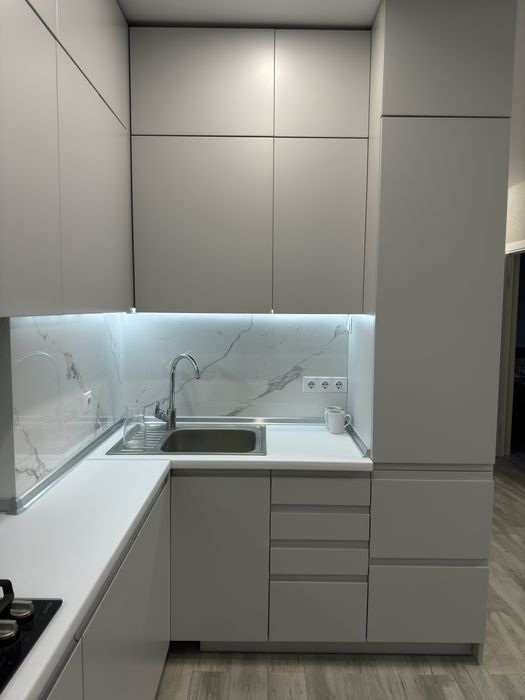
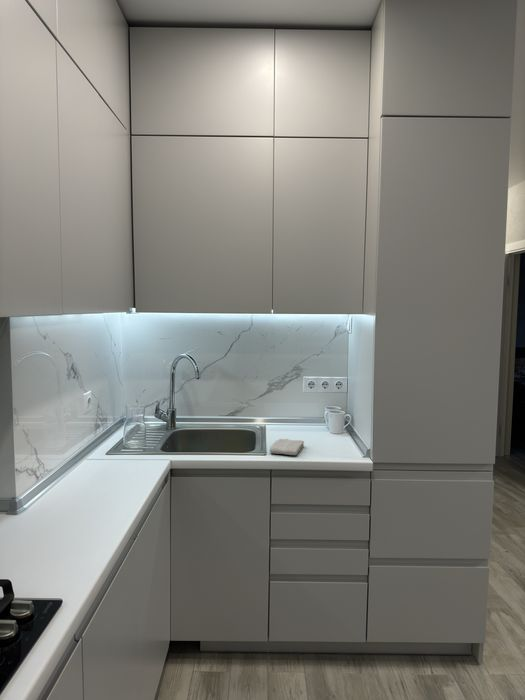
+ washcloth [269,438,305,456]
